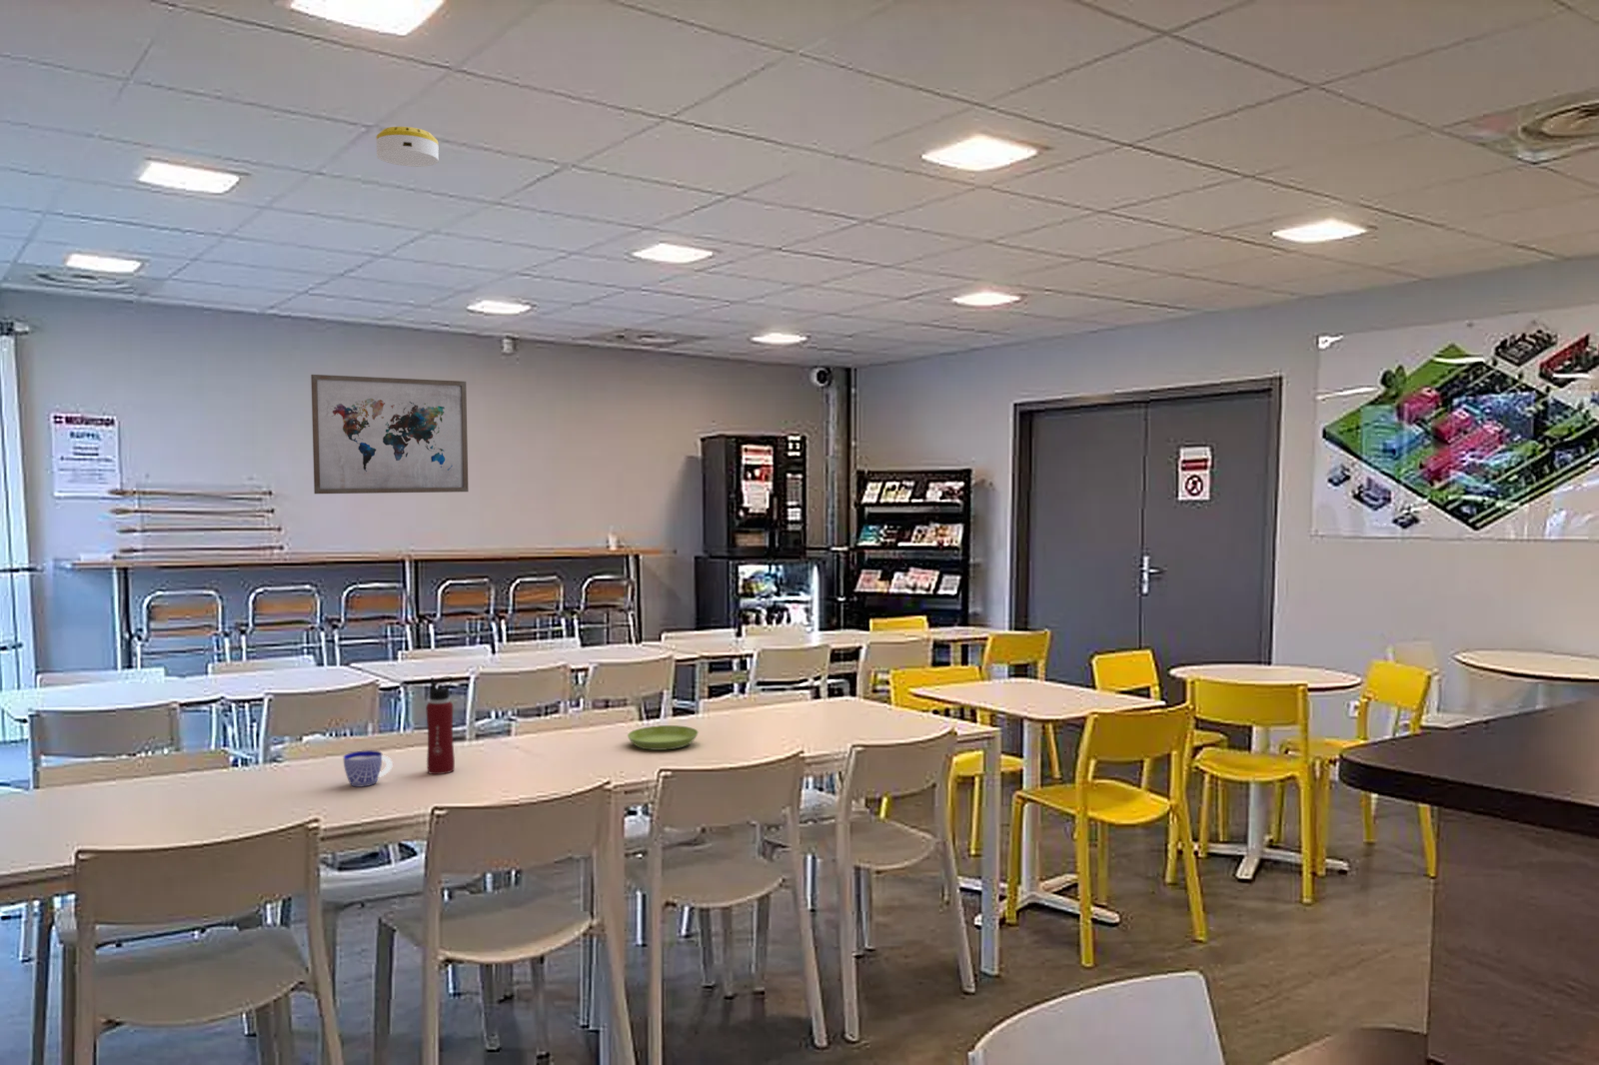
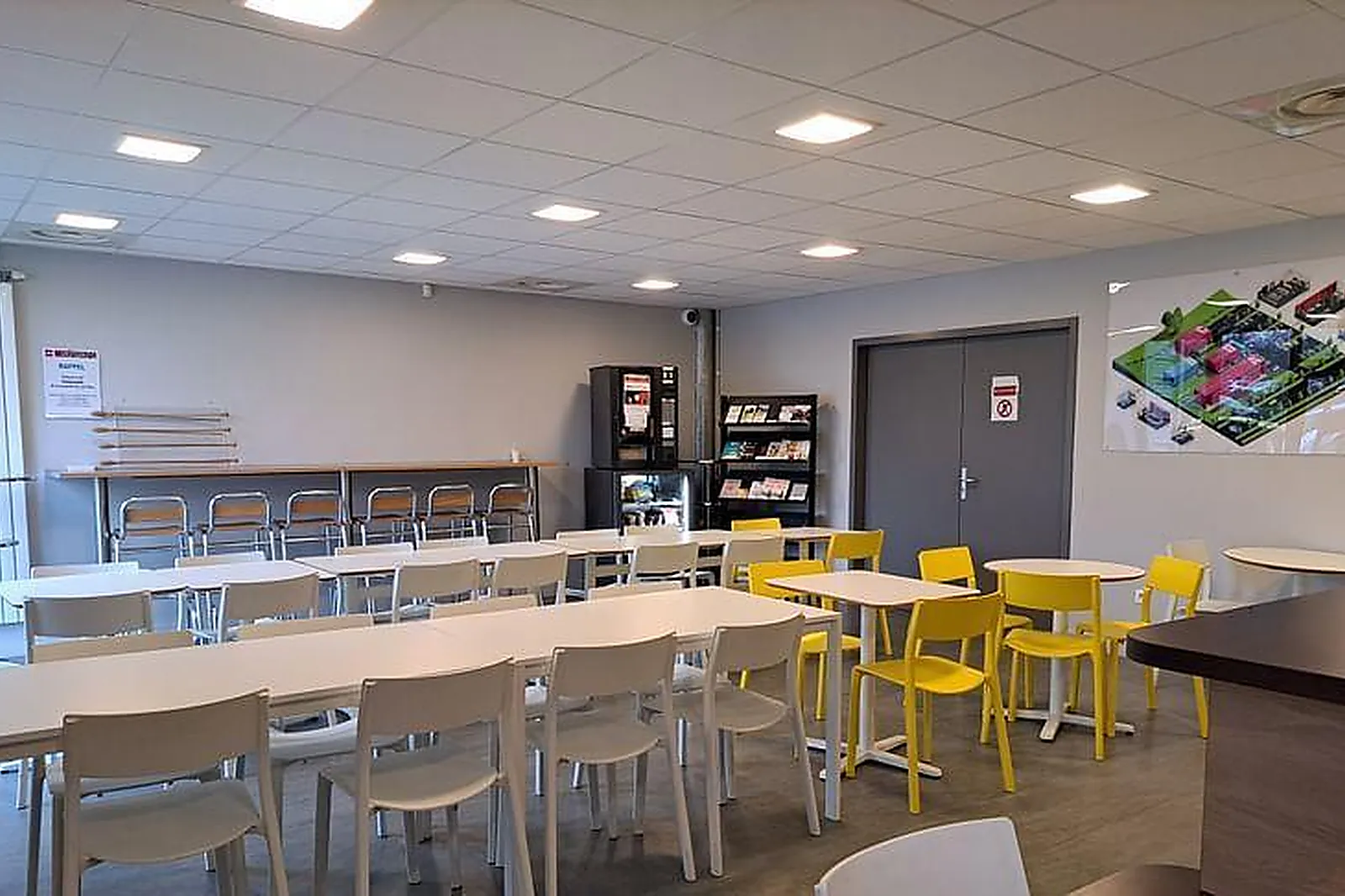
- cup [341,749,394,788]
- saucer [627,724,699,751]
- smoke detector [376,126,440,168]
- water bottle [424,675,455,775]
- wall art [310,373,470,494]
